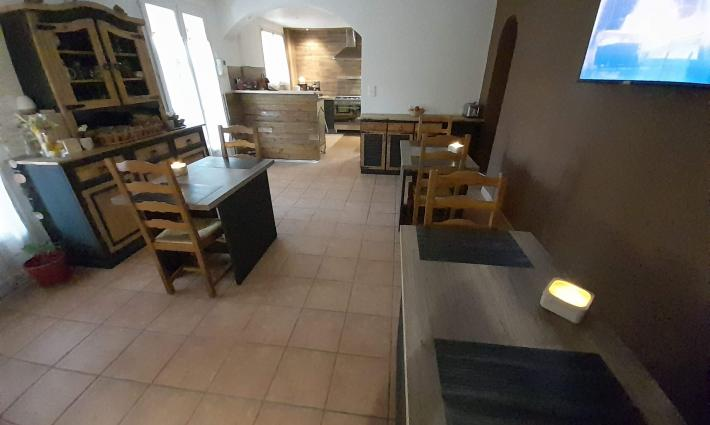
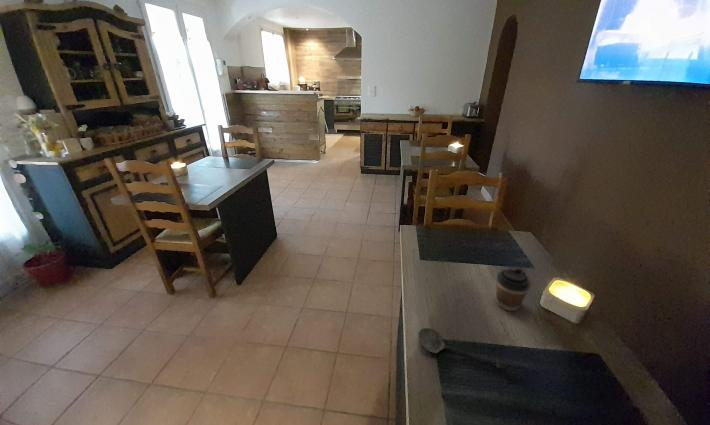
+ coffee cup [495,267,532,312]
+ spoon [417,327,508,369]
